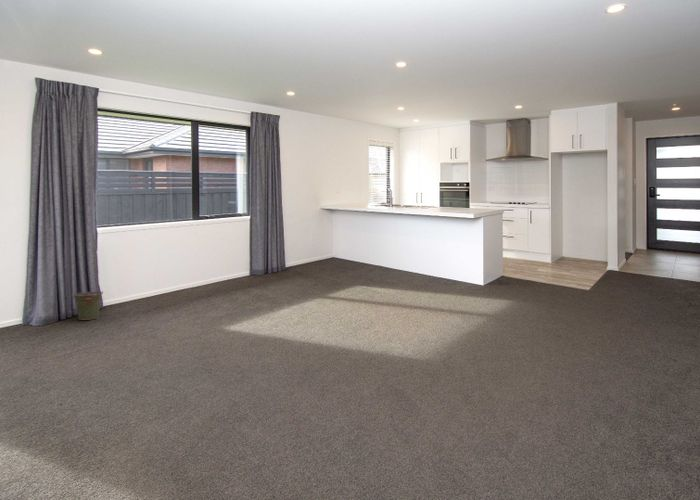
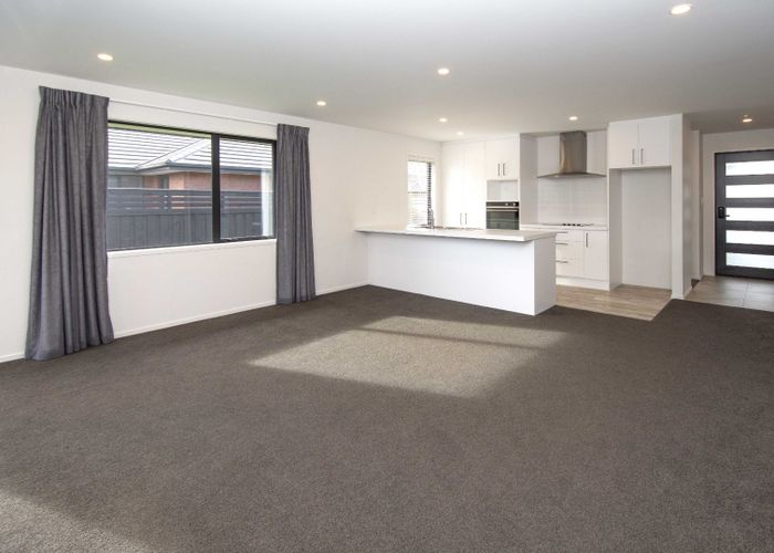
- bucket [71,290,104,321]
